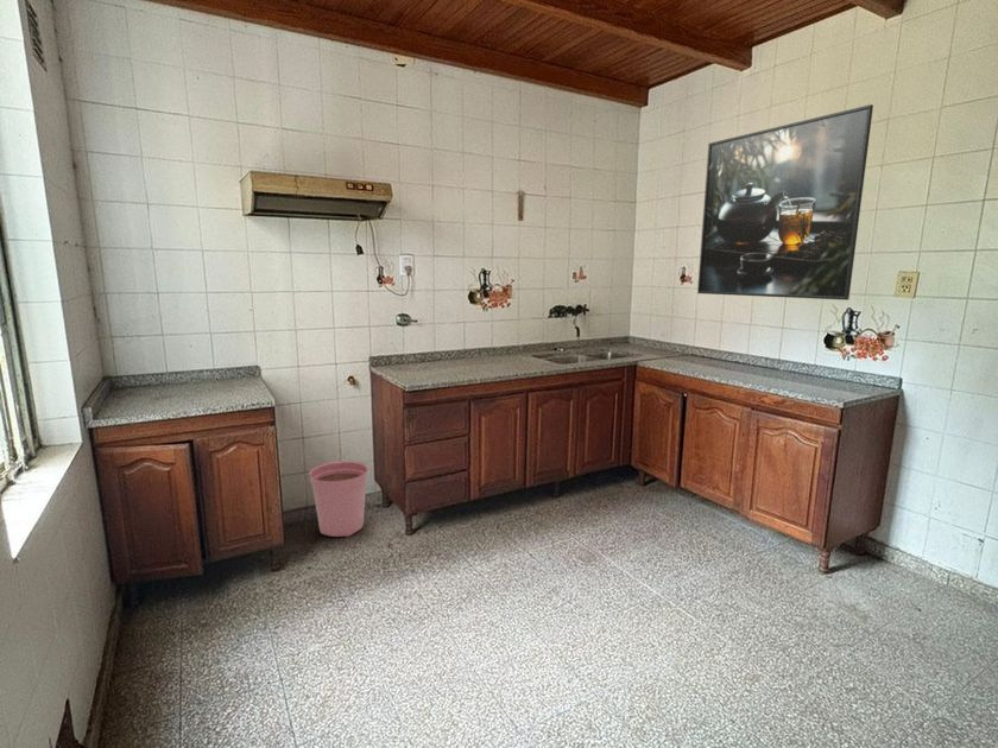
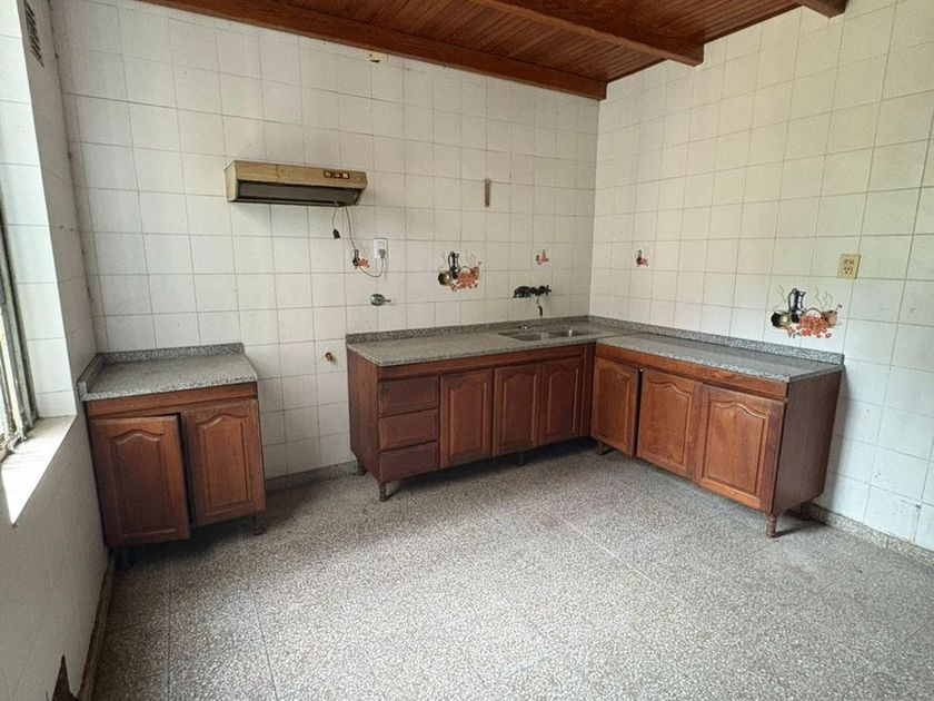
- plant pot [308,459,369,538]
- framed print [696,103,874,302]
